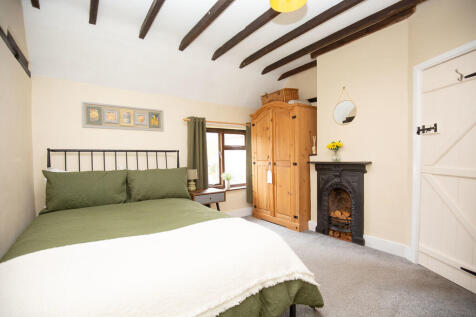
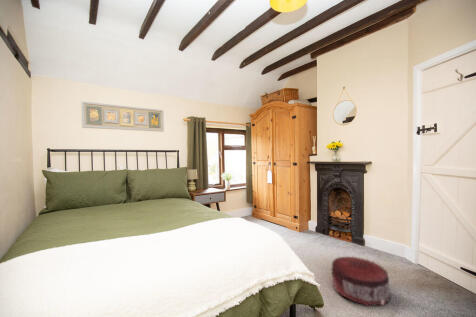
+ pouf [330,255,393,307]
